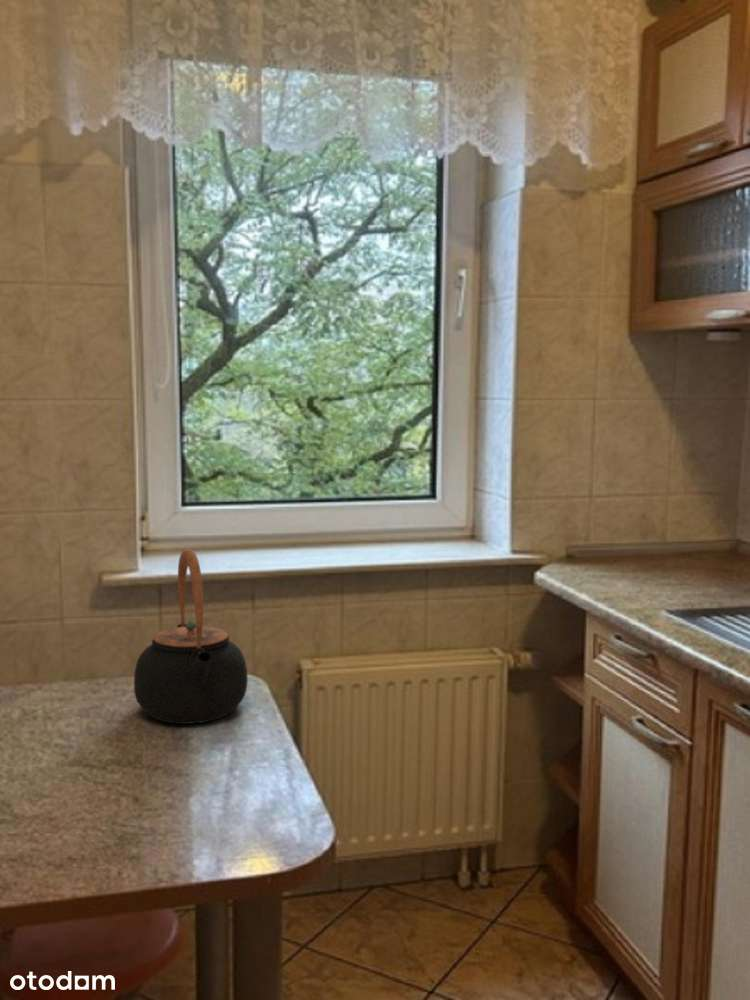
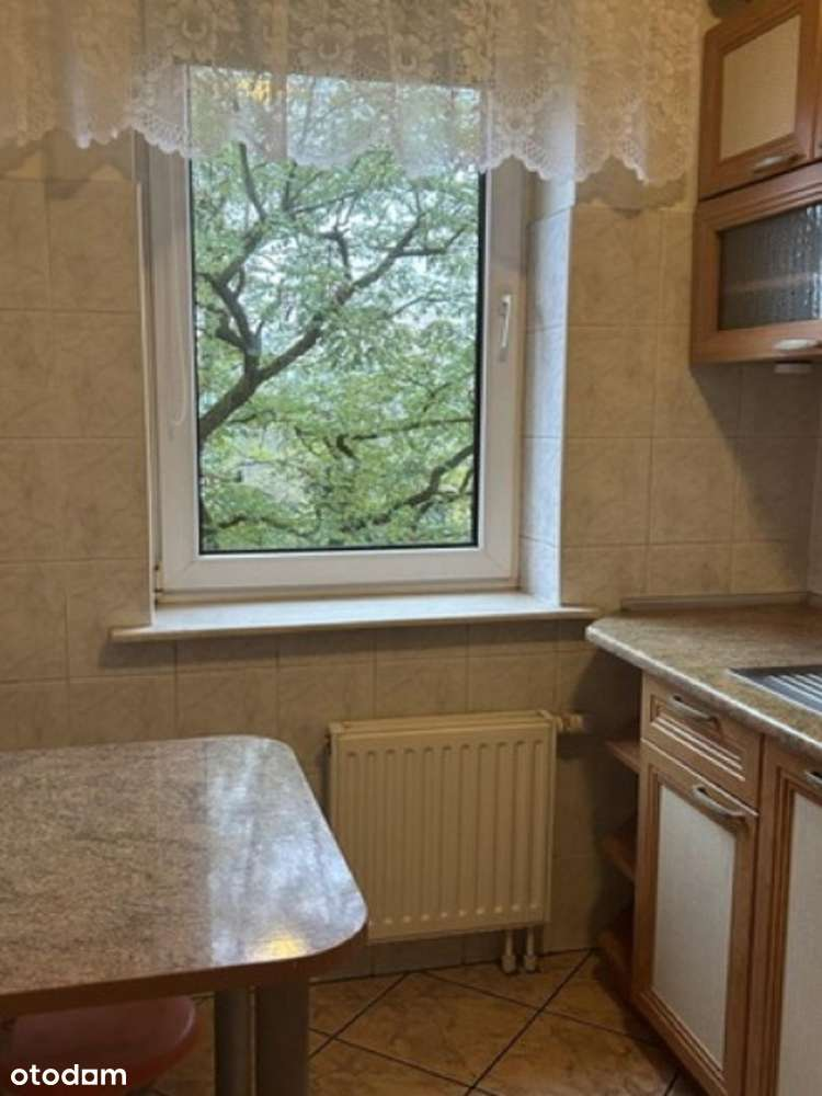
- teapot [133,548,249,725]
